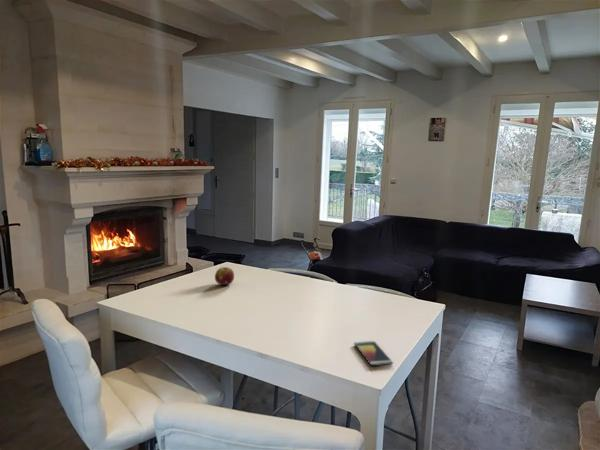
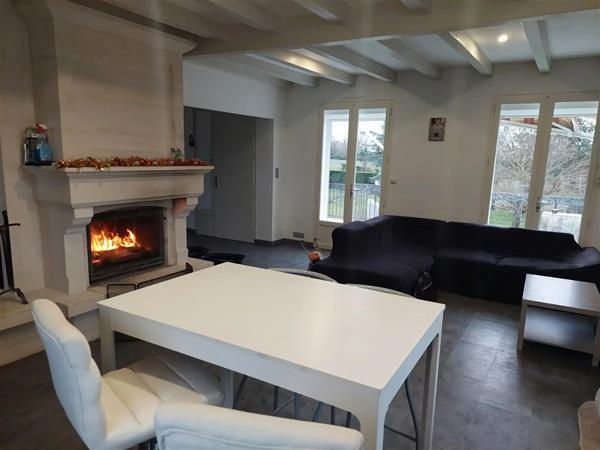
- smartphone [353,340,394,367]
- fruit [214,266,235,286]
